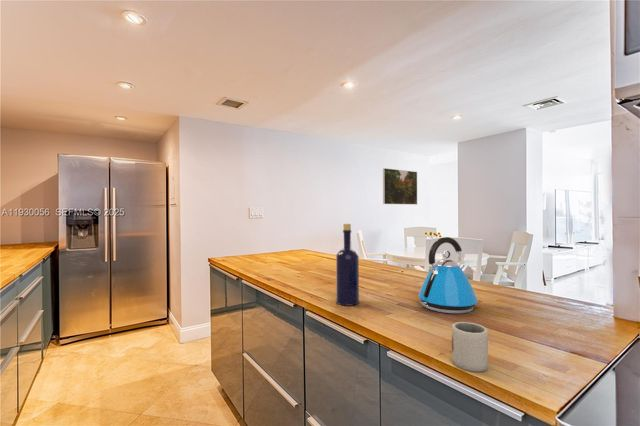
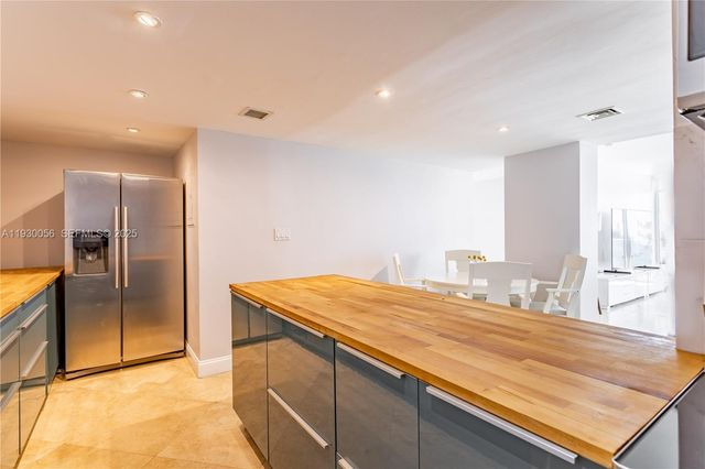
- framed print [382,167,418,205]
- kettle [417,236,479,315]
- cup [451,321,489,373]
- bottle [335,223,360,307]
